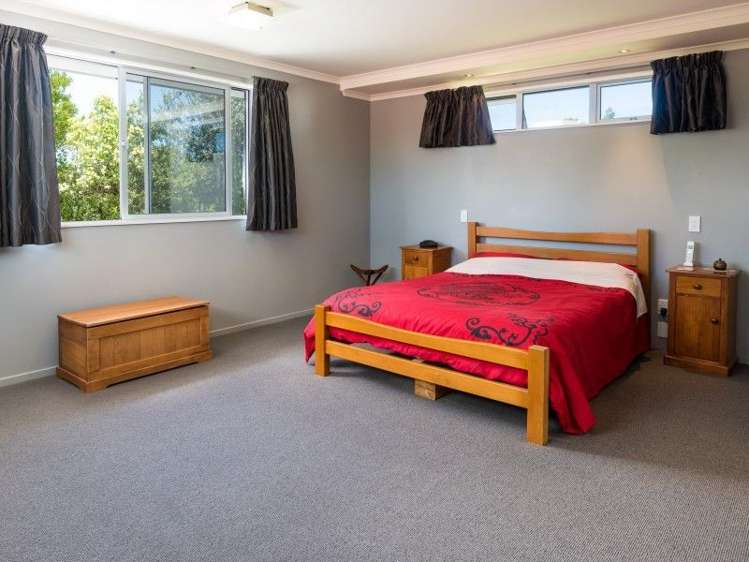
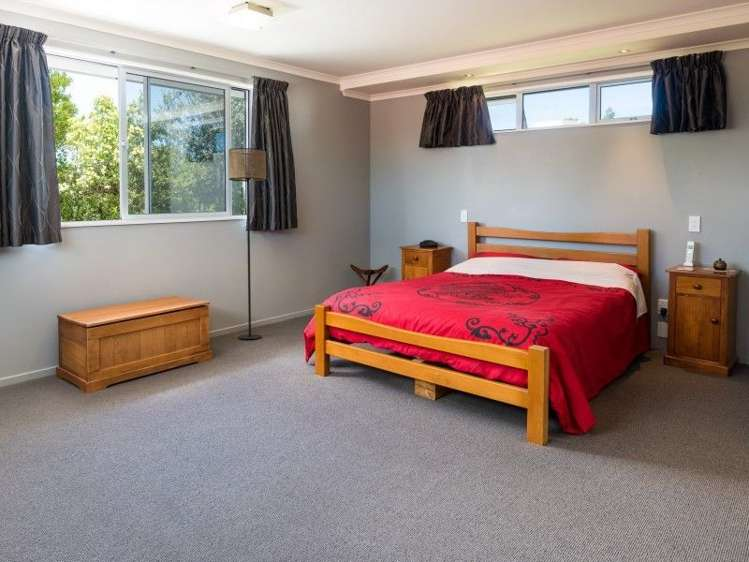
+ floor lamp [228,147,267,340]
